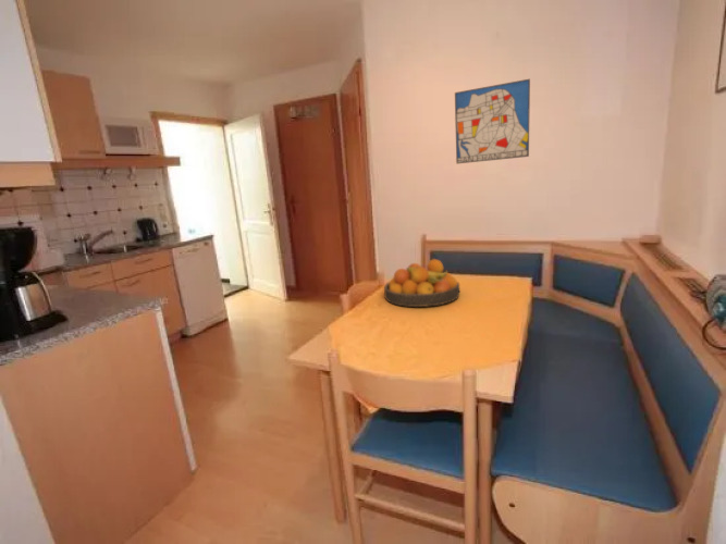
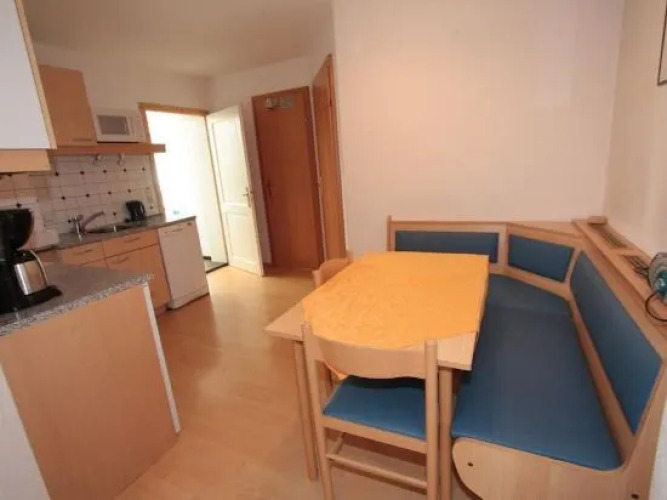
- wall art [454,78,531,164]
- fruit bowl [383,258,460,308]
